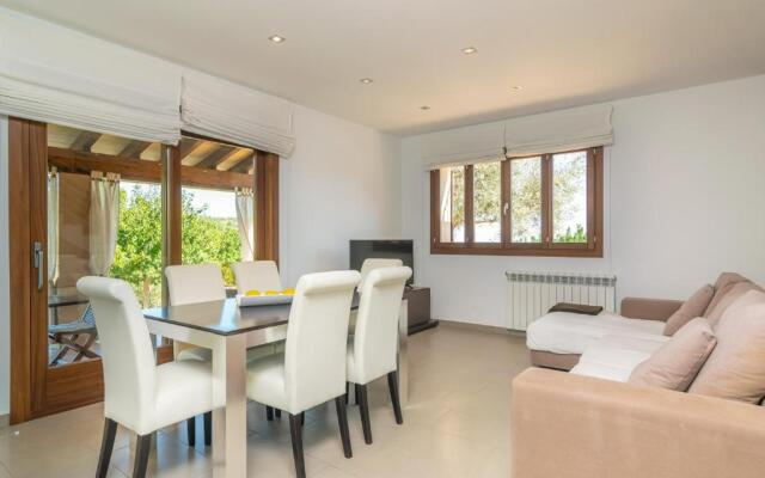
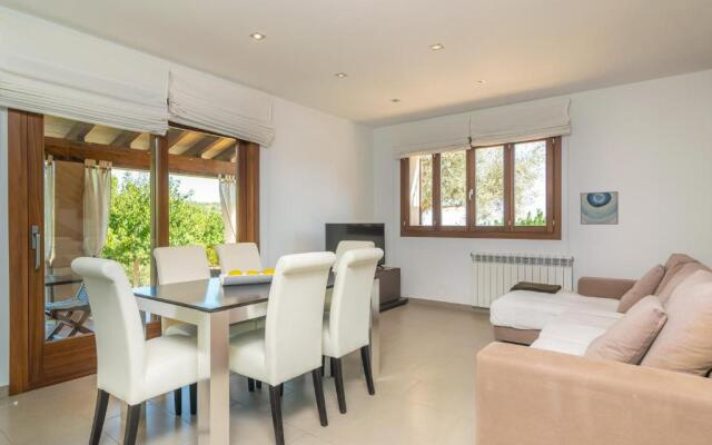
+ wall art [580,190,620,226]
